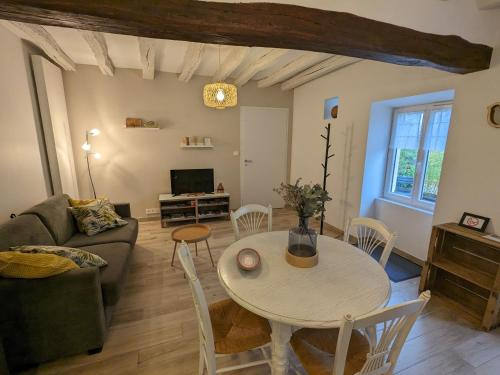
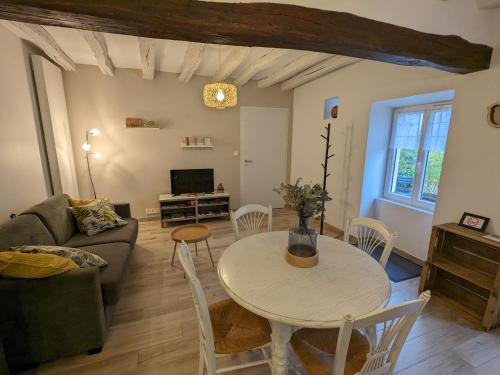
- plate [236,247,261,271]
